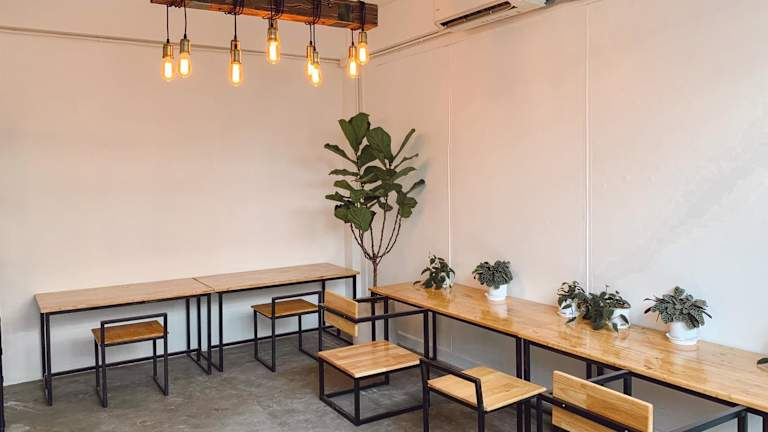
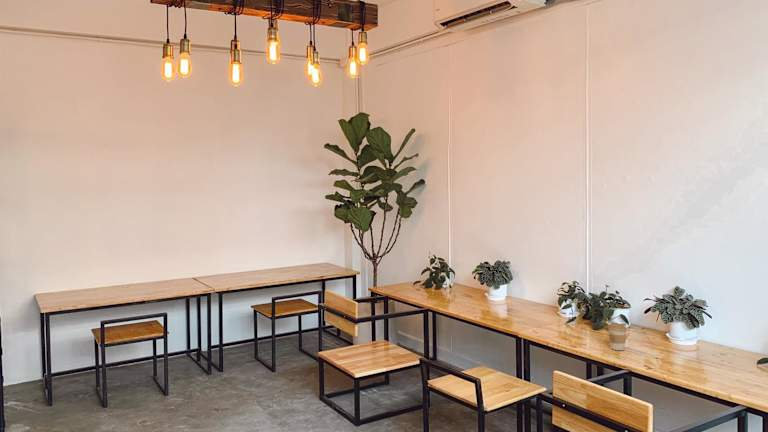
+ coffee cup [607,322,628,351]
